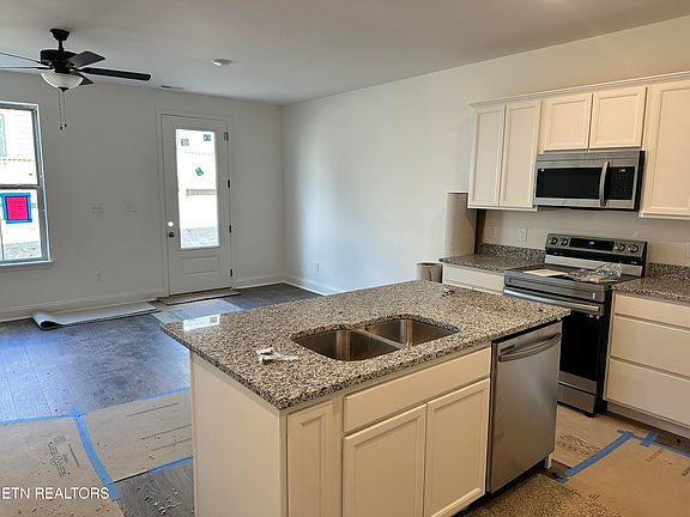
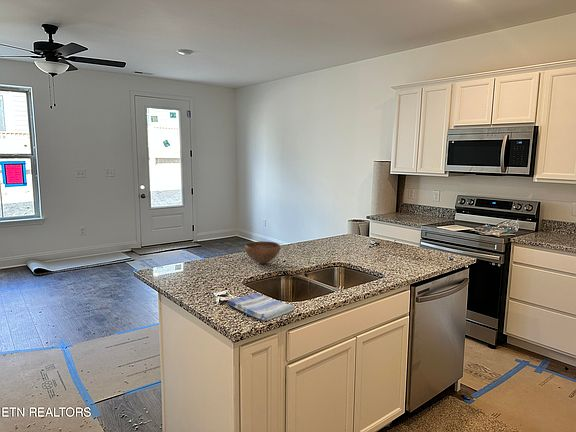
+ dish towel [226,293,295,321]
+ bowl [244,240,281,265]
